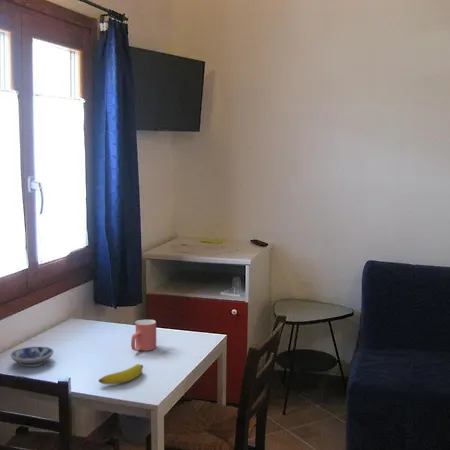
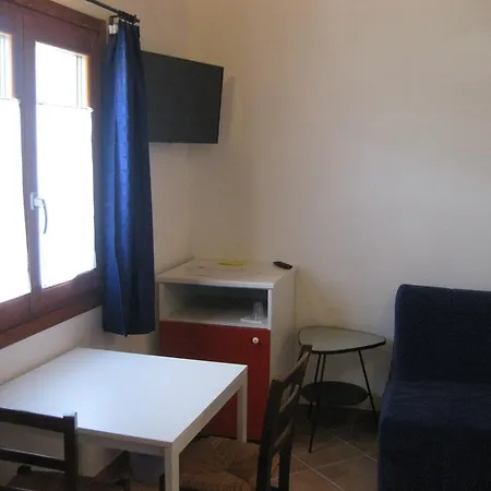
- banana [98,363,144,385]
- mug [130,319,157,352]
- bowl [9,346,55,368]
